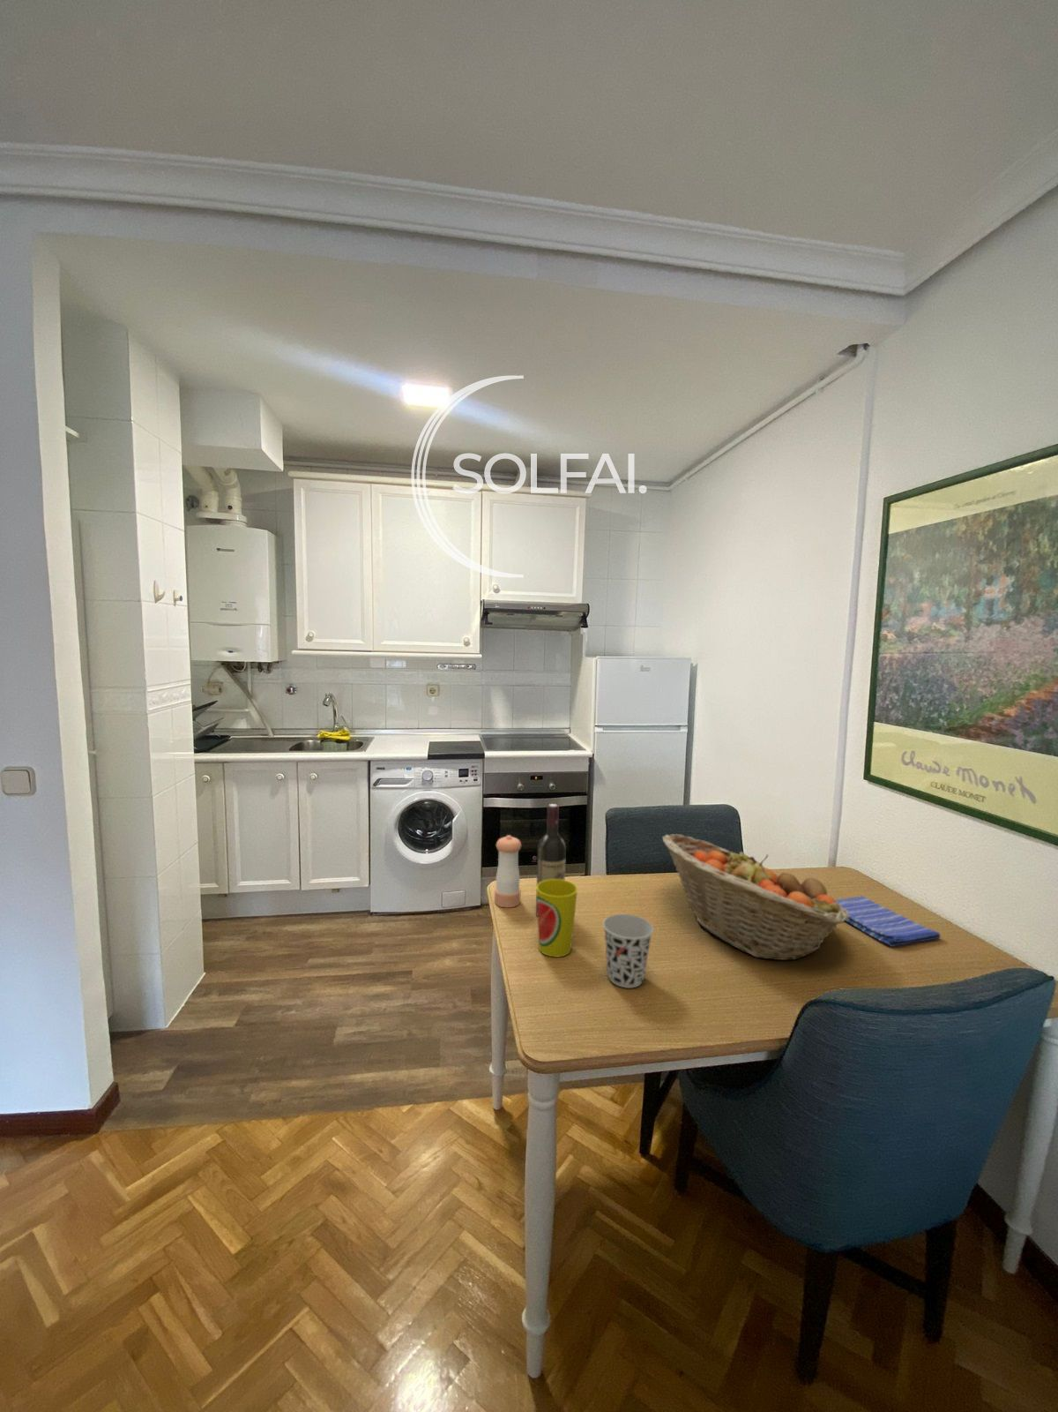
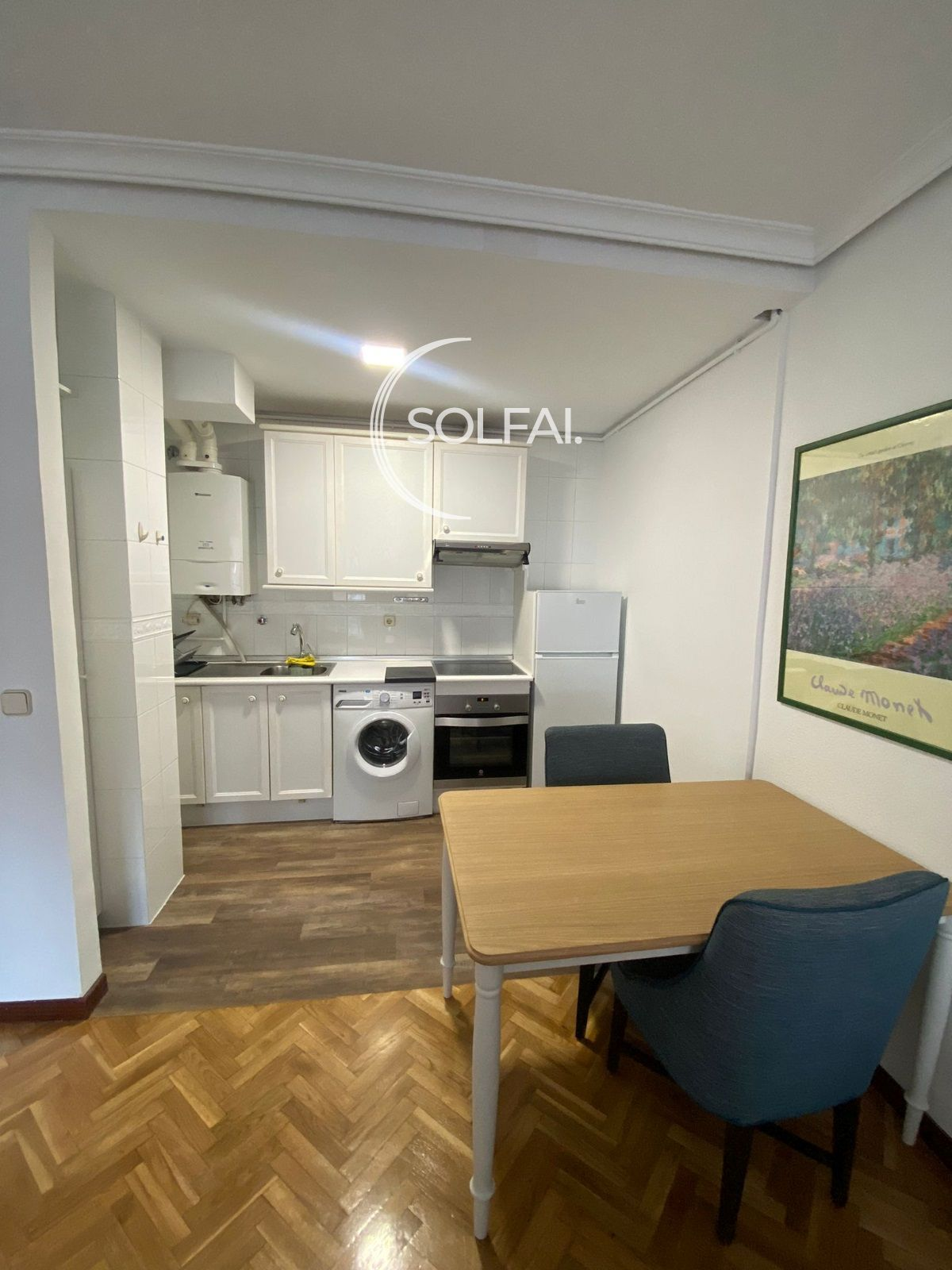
- dish towel [835,895,941,947]
- fruit basket [662,833,850,961]
- cup [602,914,655,990]
- cup [536,879,578,958]
- wine bottle [536,803,567,917]
- pepper shaker [493,834,522,909]
